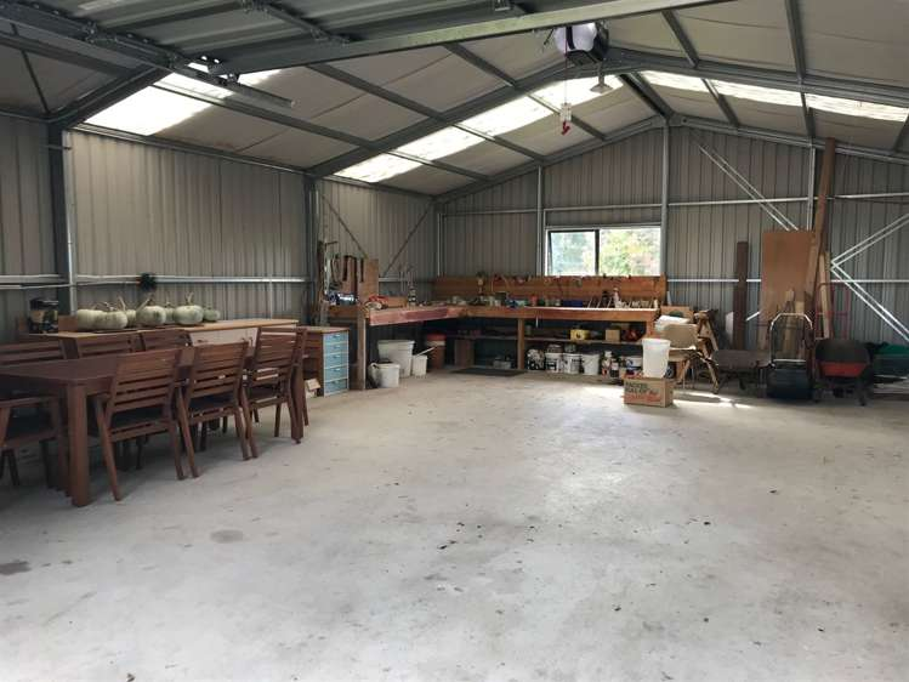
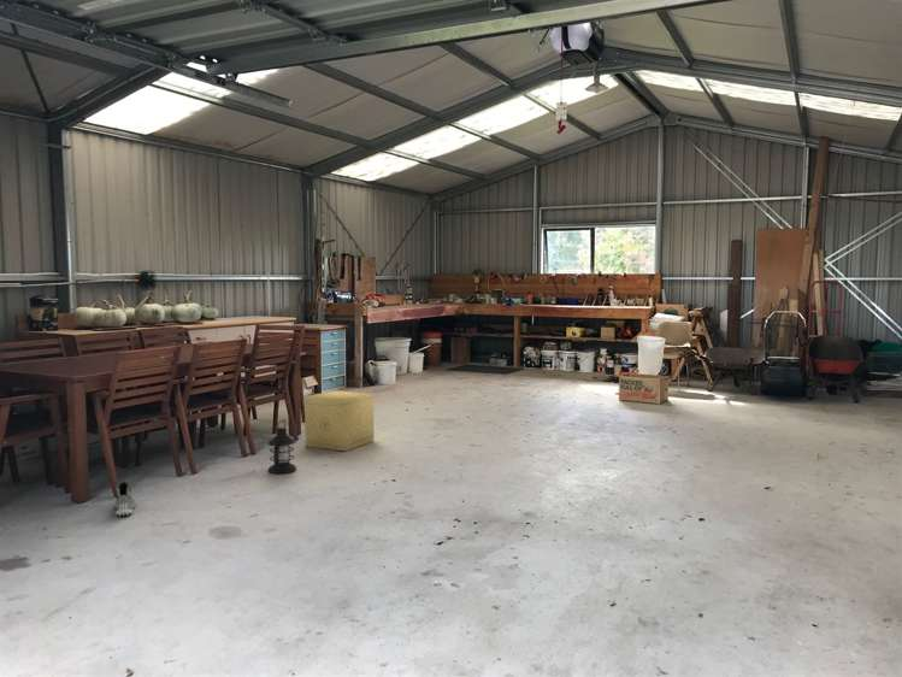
+ lantern [266,419,297,475]
+ sneaker [113,481,137,517]
+ cardboard box [303,389,375,452]
